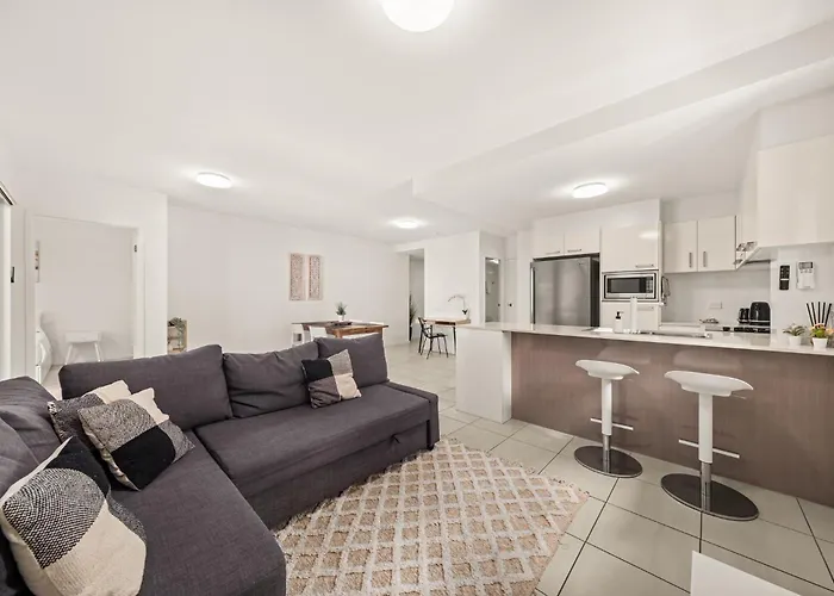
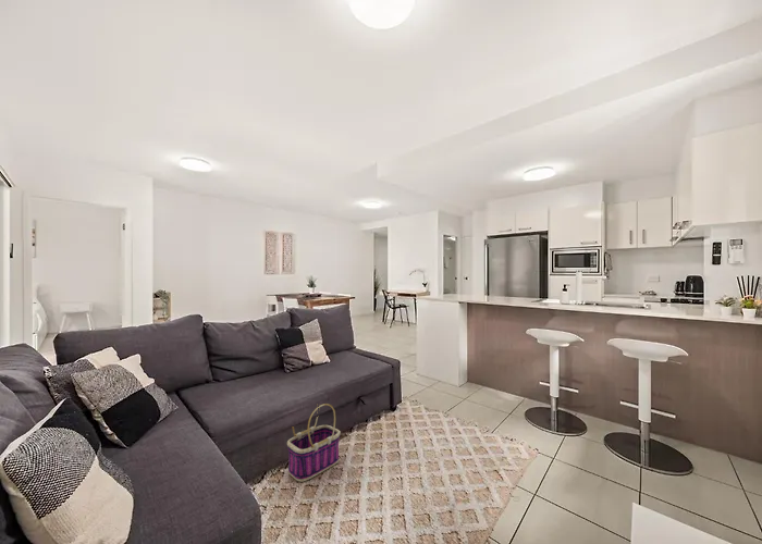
+ basket [286,403,342,483]
